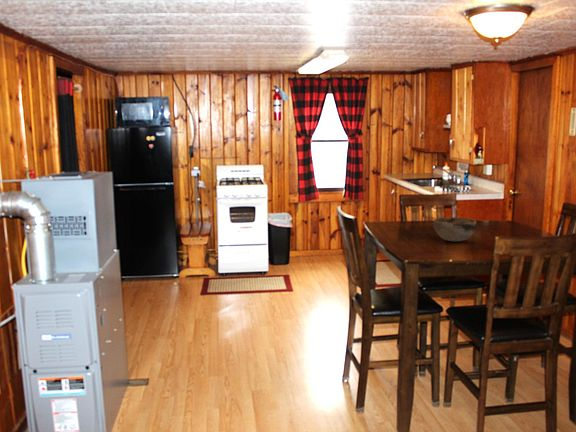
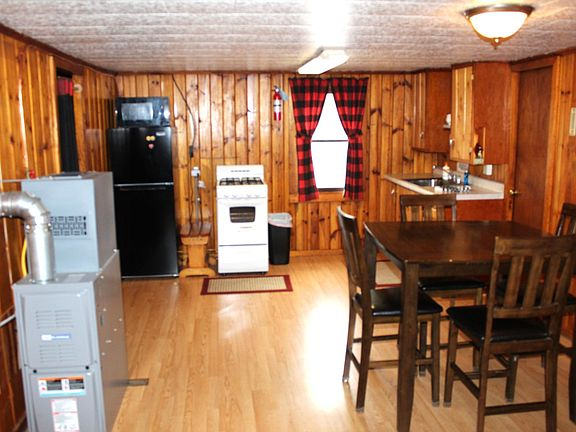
- decorative bowl [432,216,478,242]
